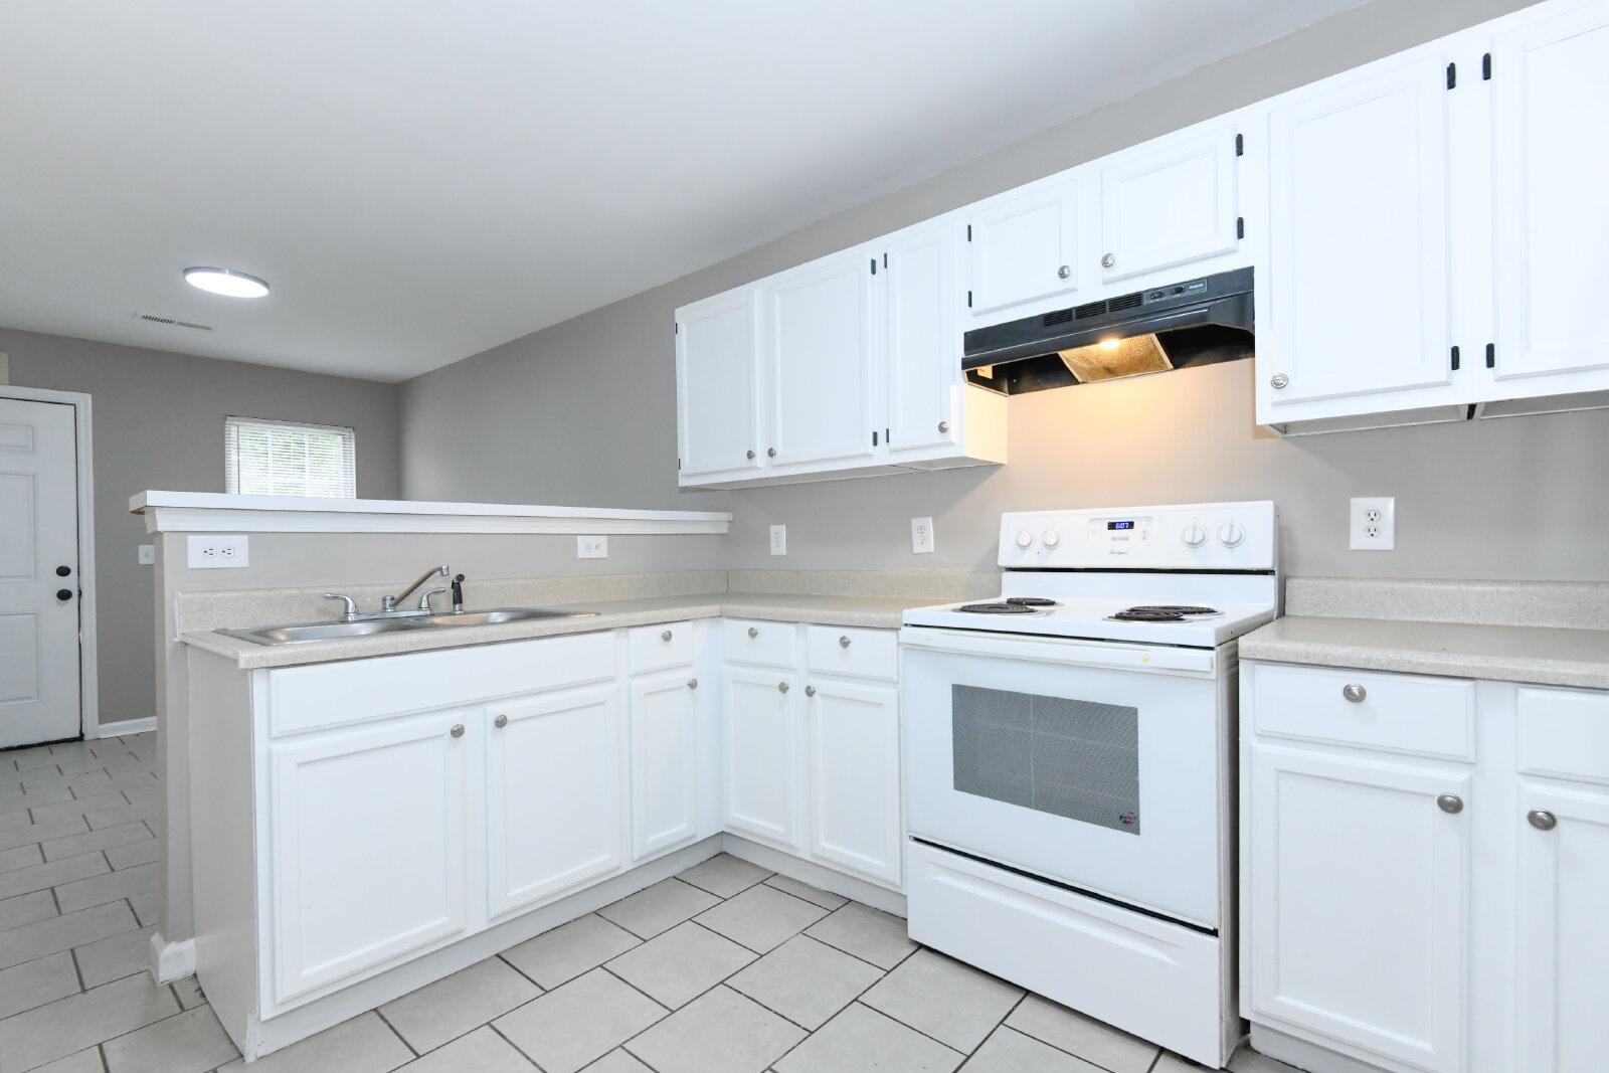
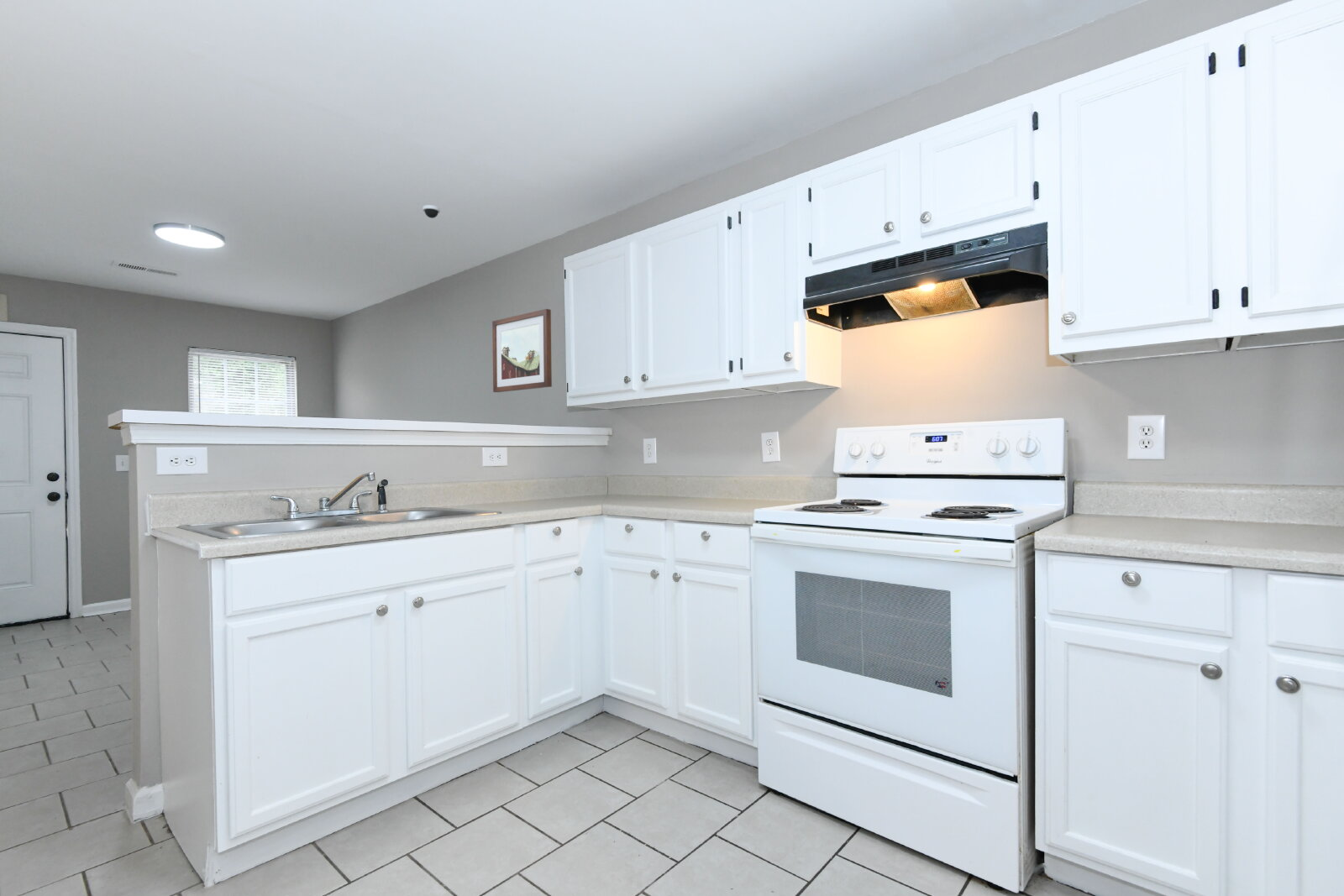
+ wall art [491,308,553,393]
+ dome security camera [422,204,441,219]
